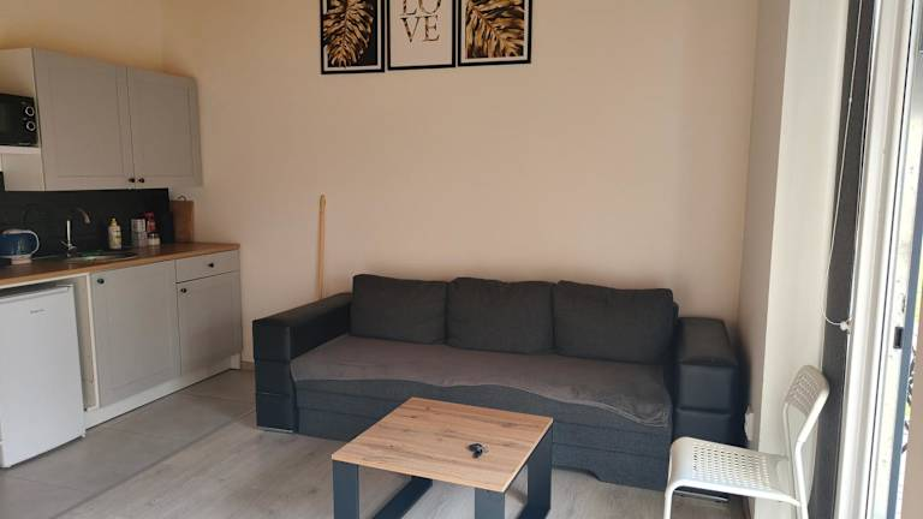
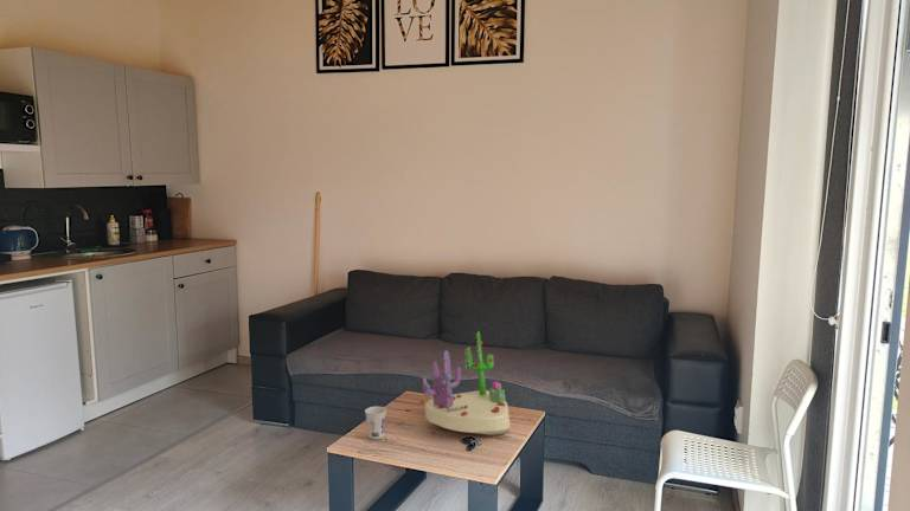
+ cup [364,406,387,440]
+ succulent planter [422,330,511,435]
